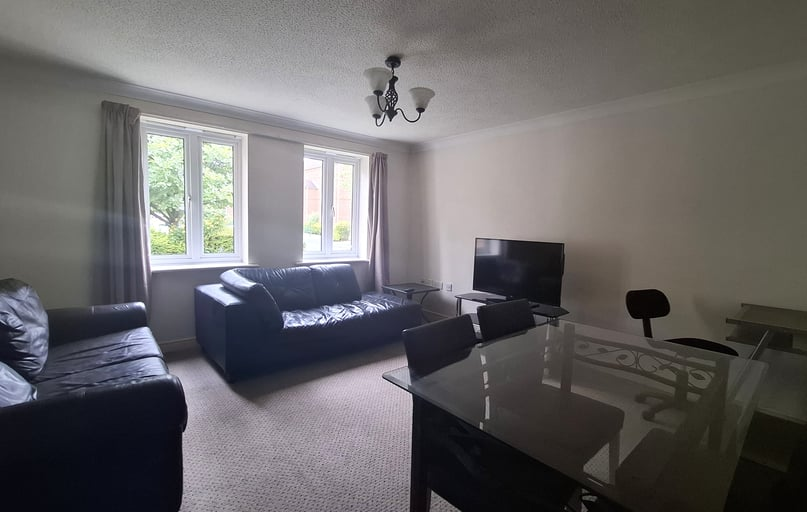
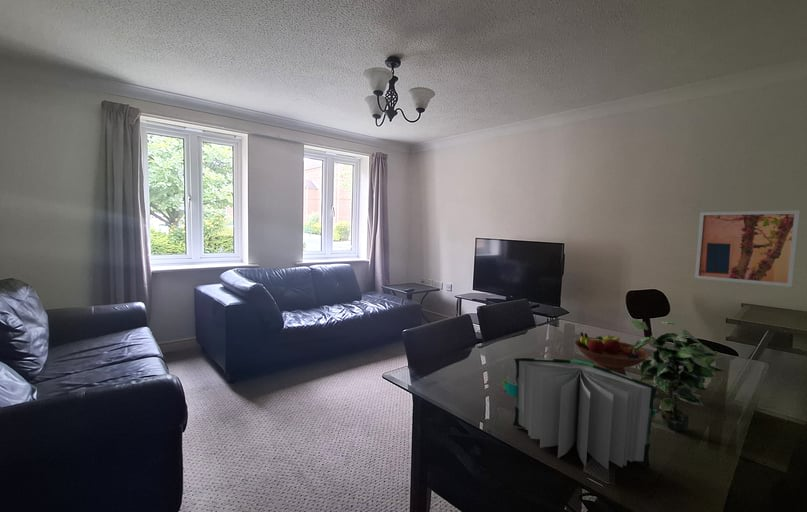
+ wall art [694,209,801,288]
+ book [501,356,659,471]
+ fruit bowl [574,331,651,376]
+ potted plant [629,318,727,432]
